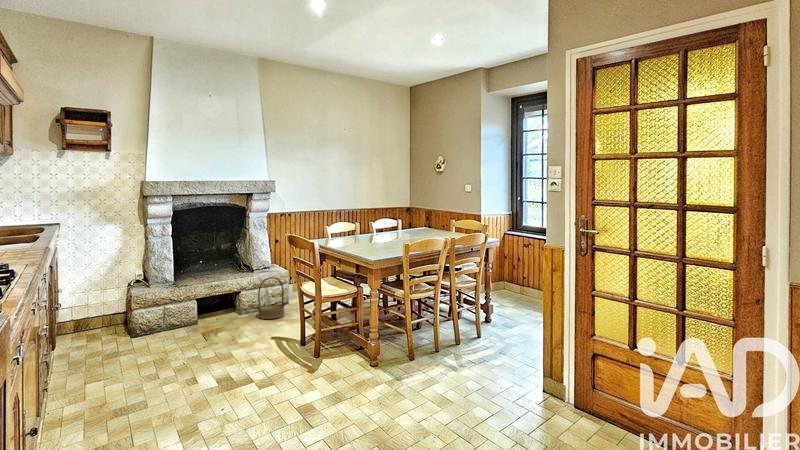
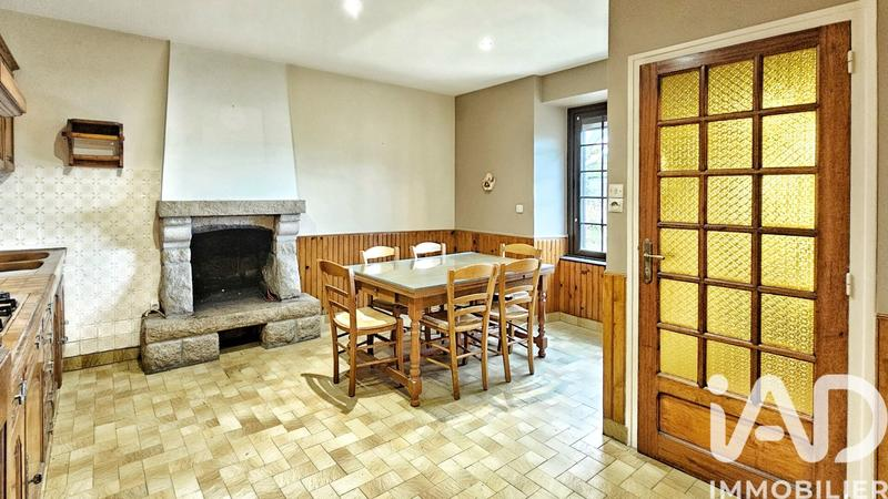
- basket [257,276,285,320]
